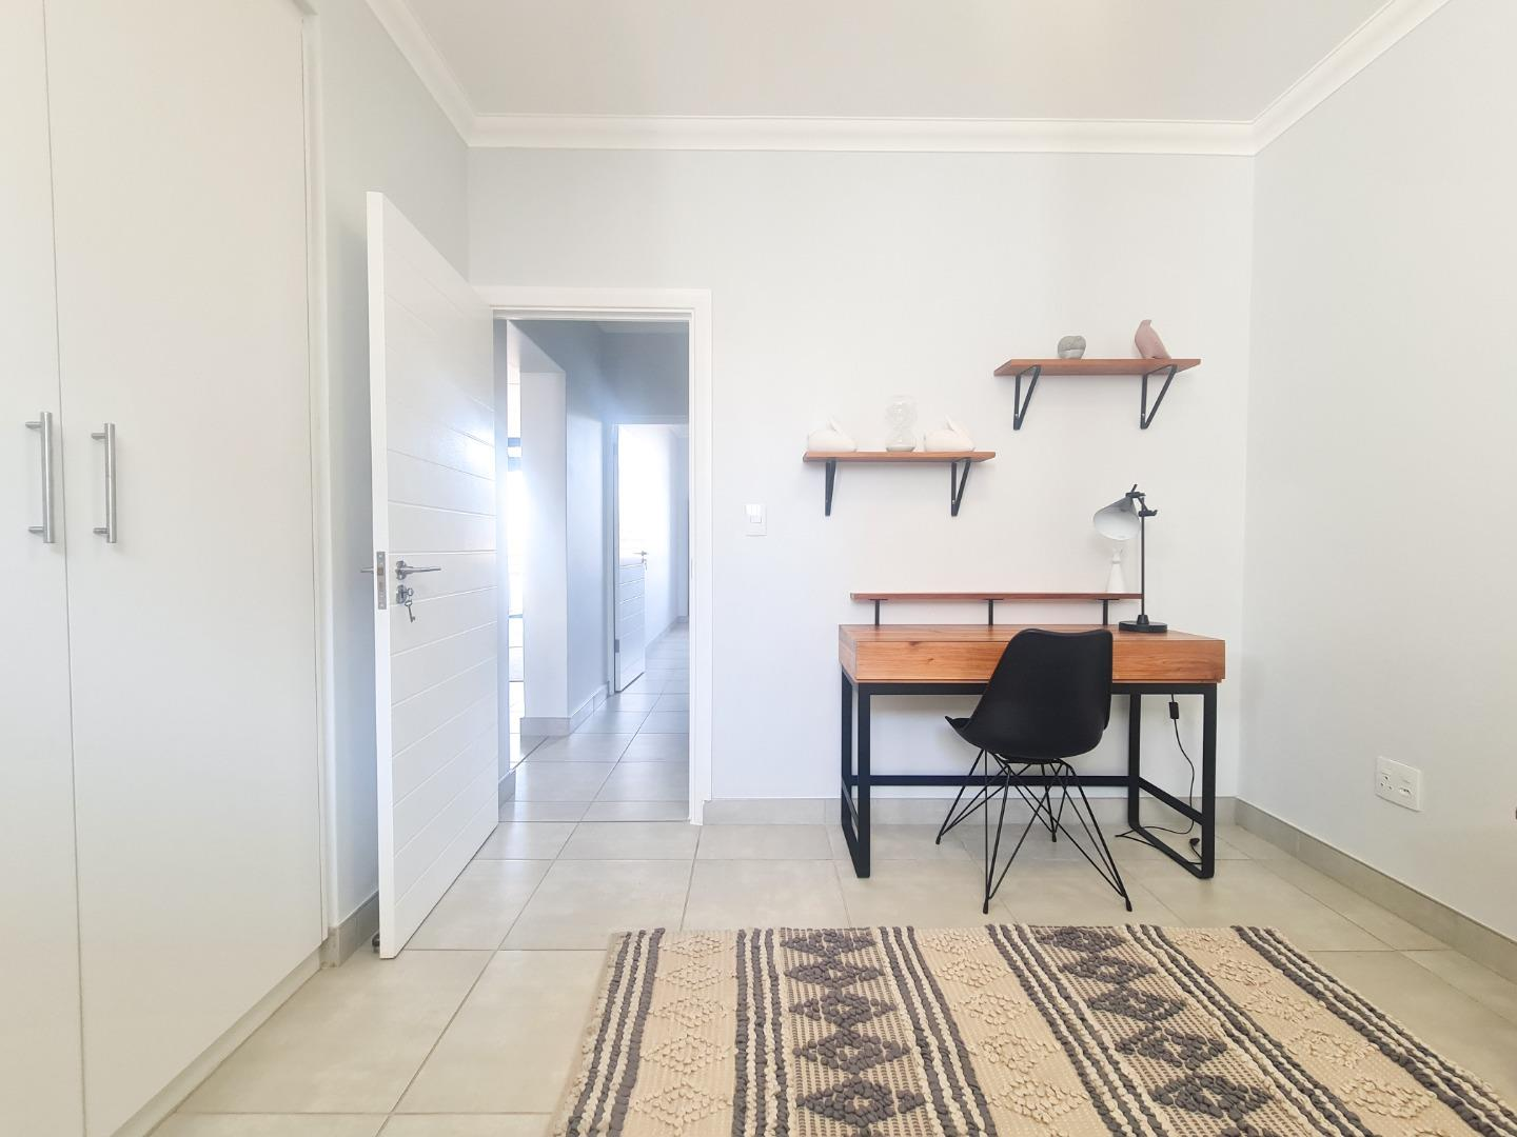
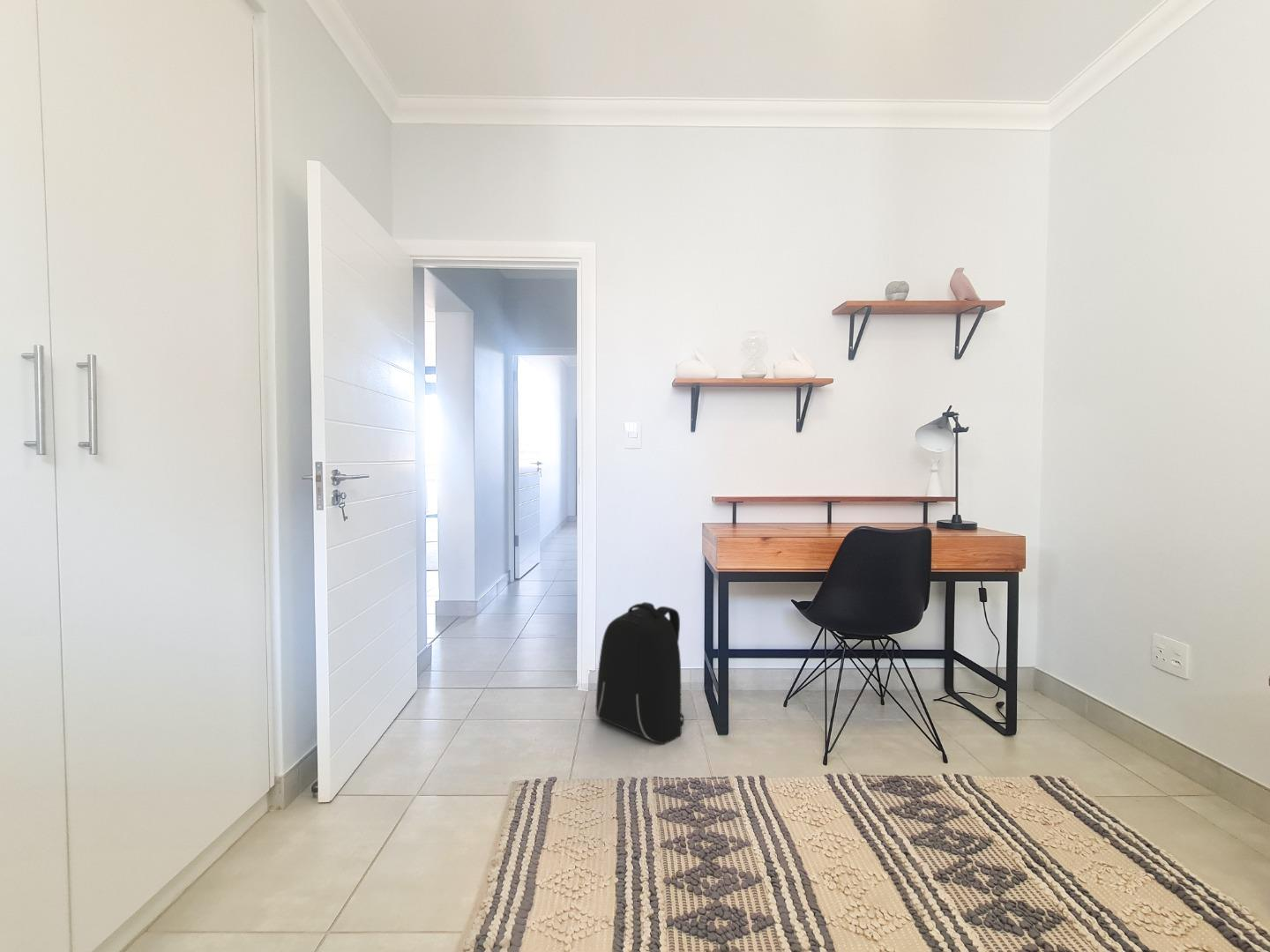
+ backpack [595,601,685,746]
